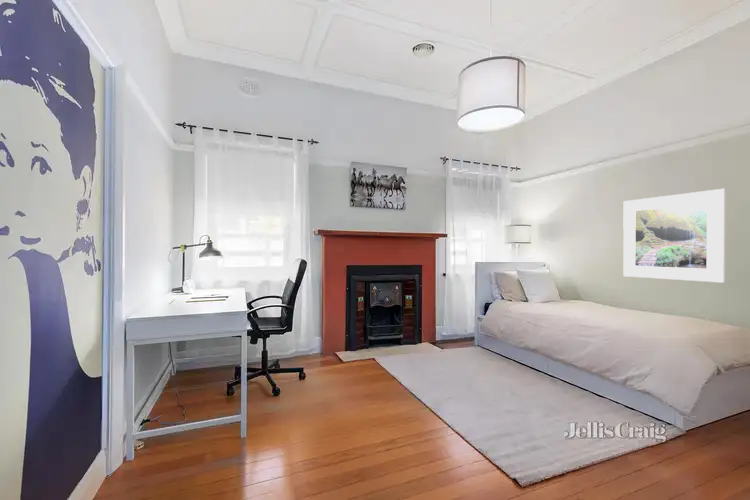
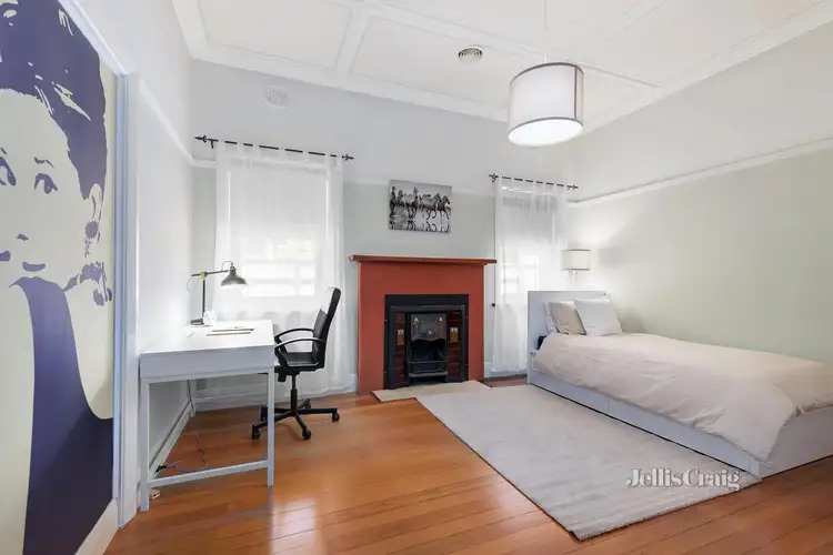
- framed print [622,188,726,284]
